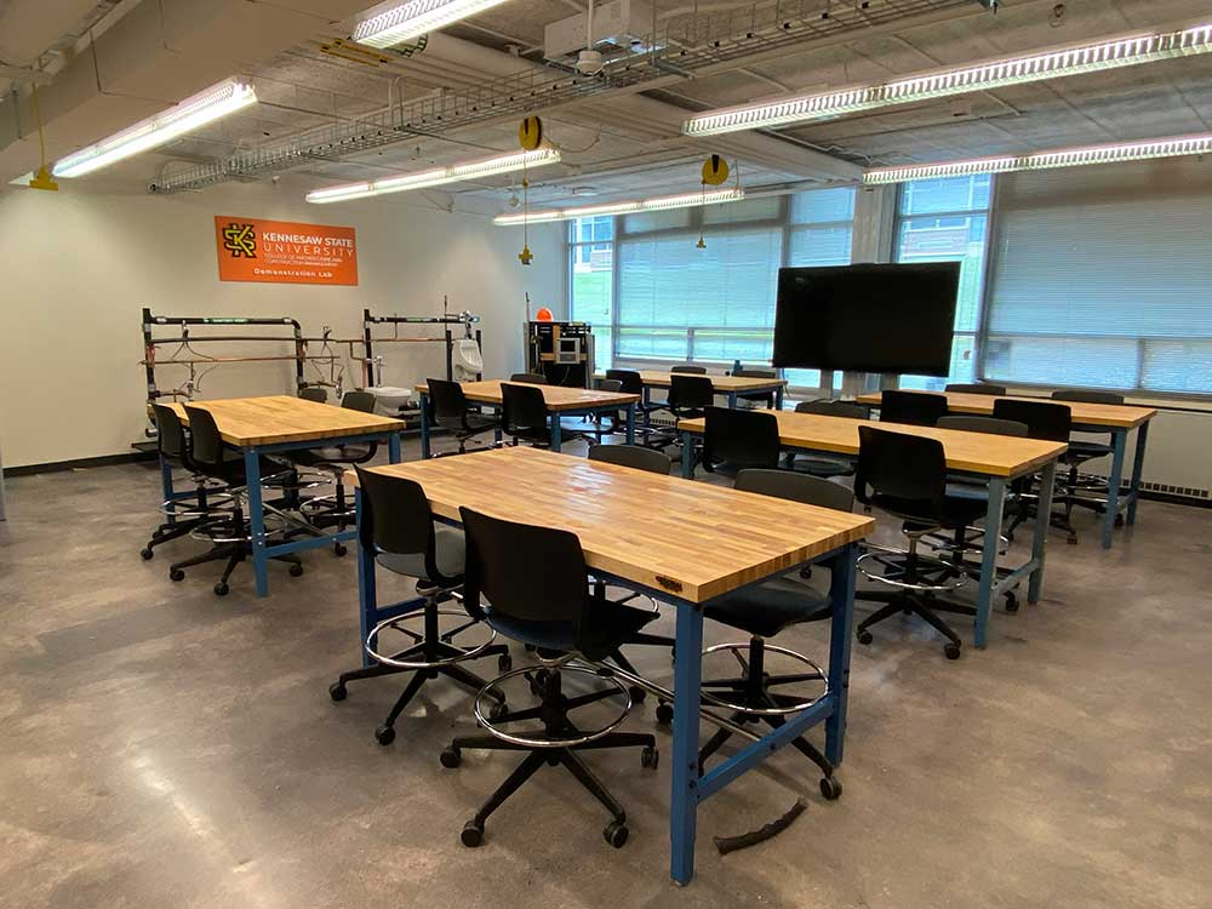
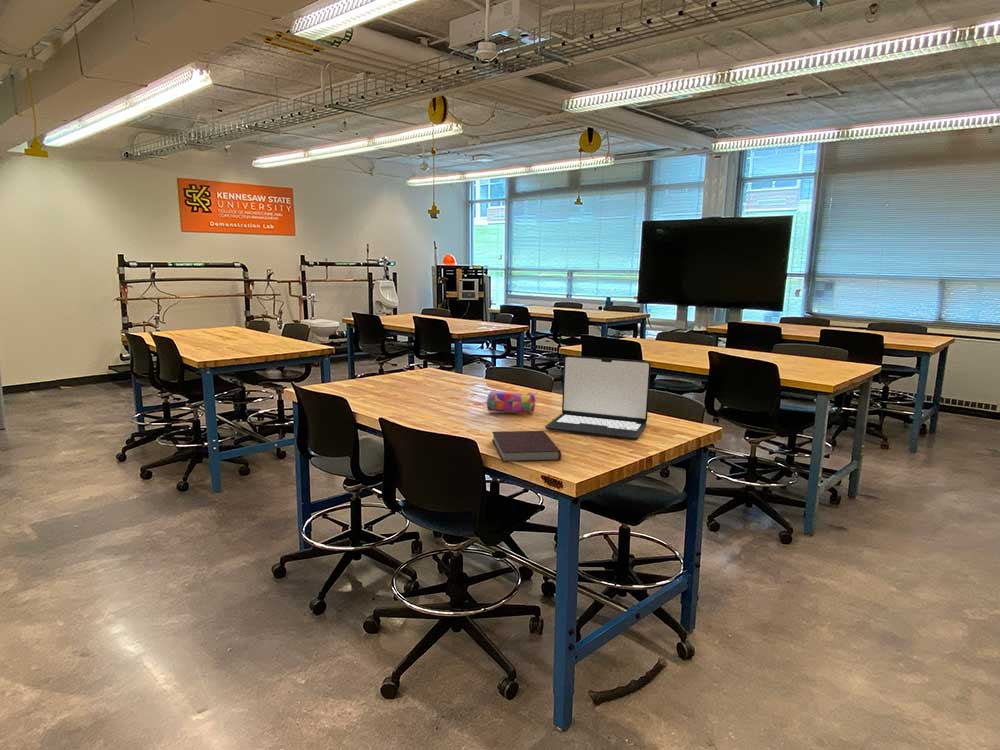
+ pencil case [485,390,538,415]
+ notebook [491,430,562,463]
+ laptop [544,355,652,440]
